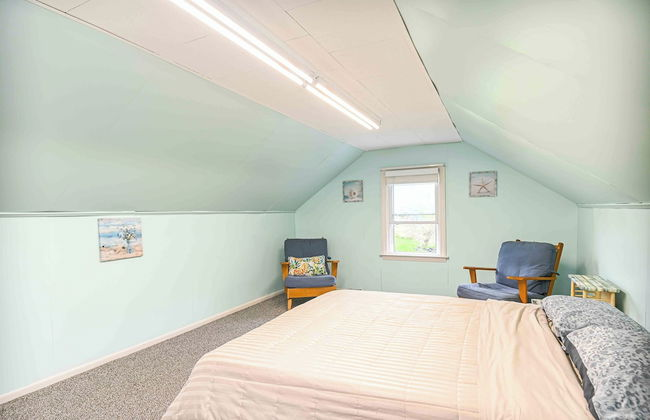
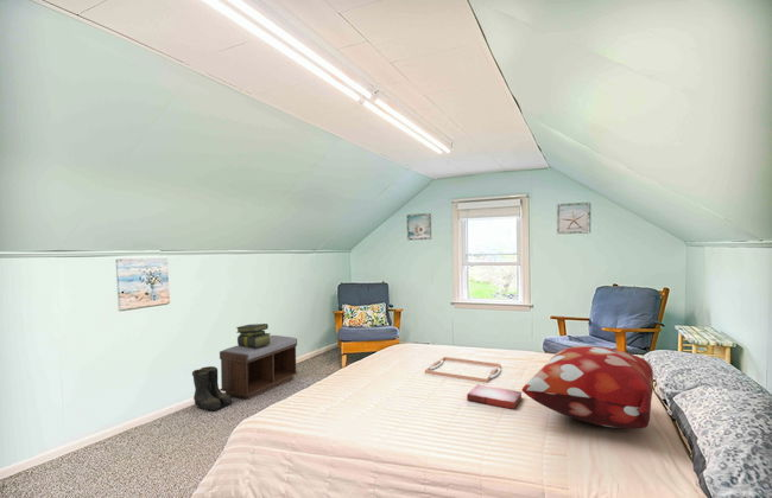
+ hardback book [466,384,523,410]
+ boots [191,365,234,413]
+ bench [219,334,299,401]
+ serving tray [424,356,502,384]
+ decorative pillow [520,345,654,430]
+ stack of books [235,323,272,347]
